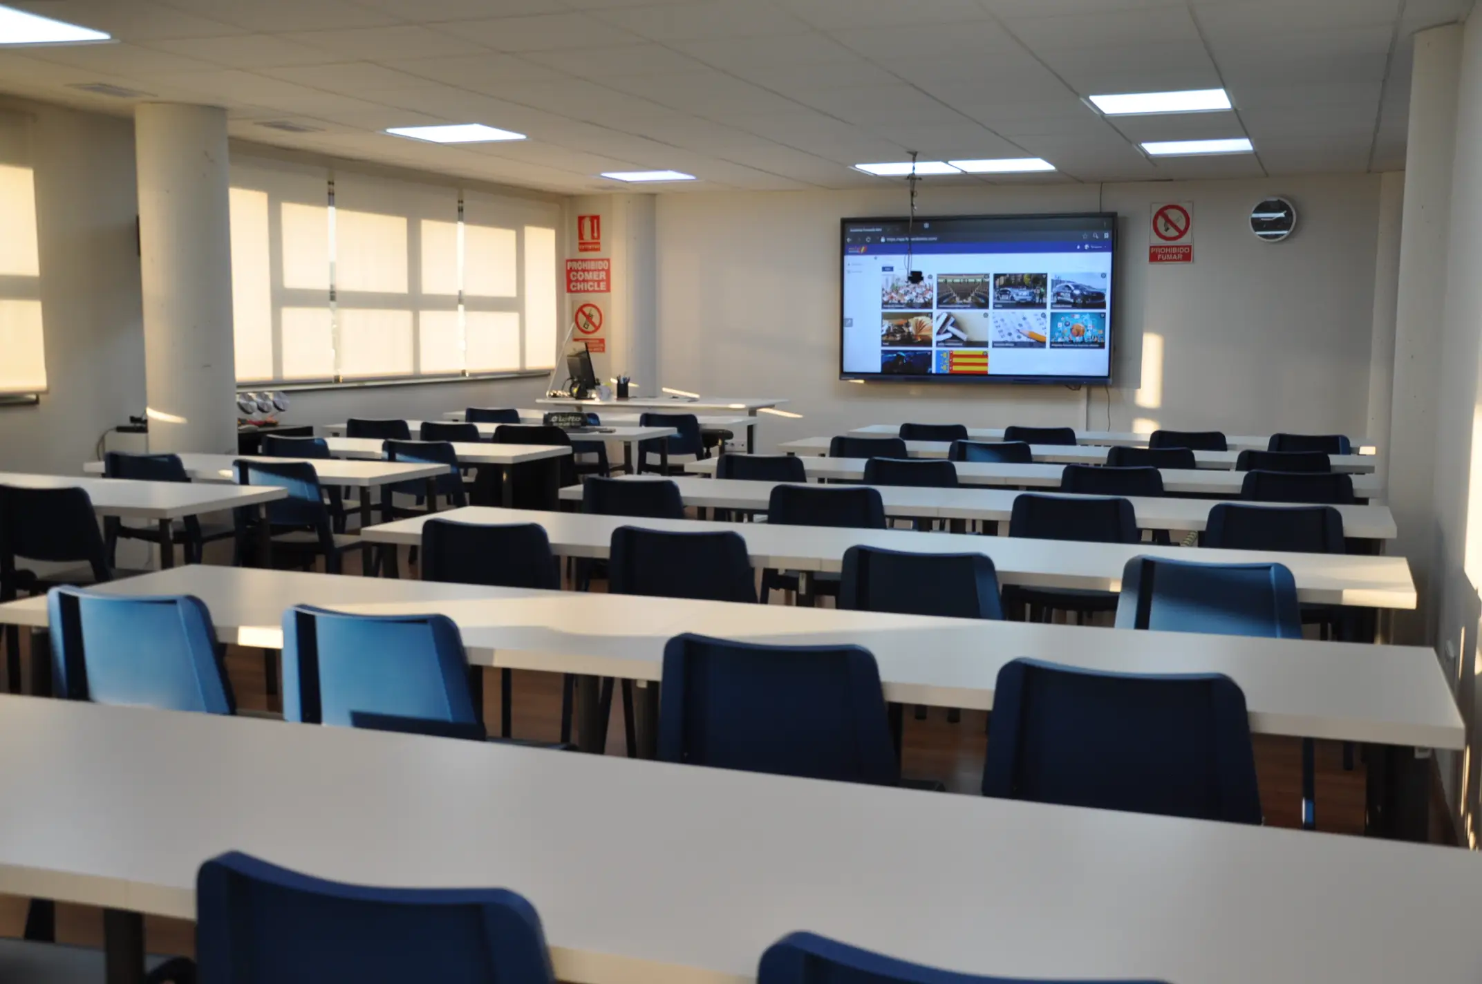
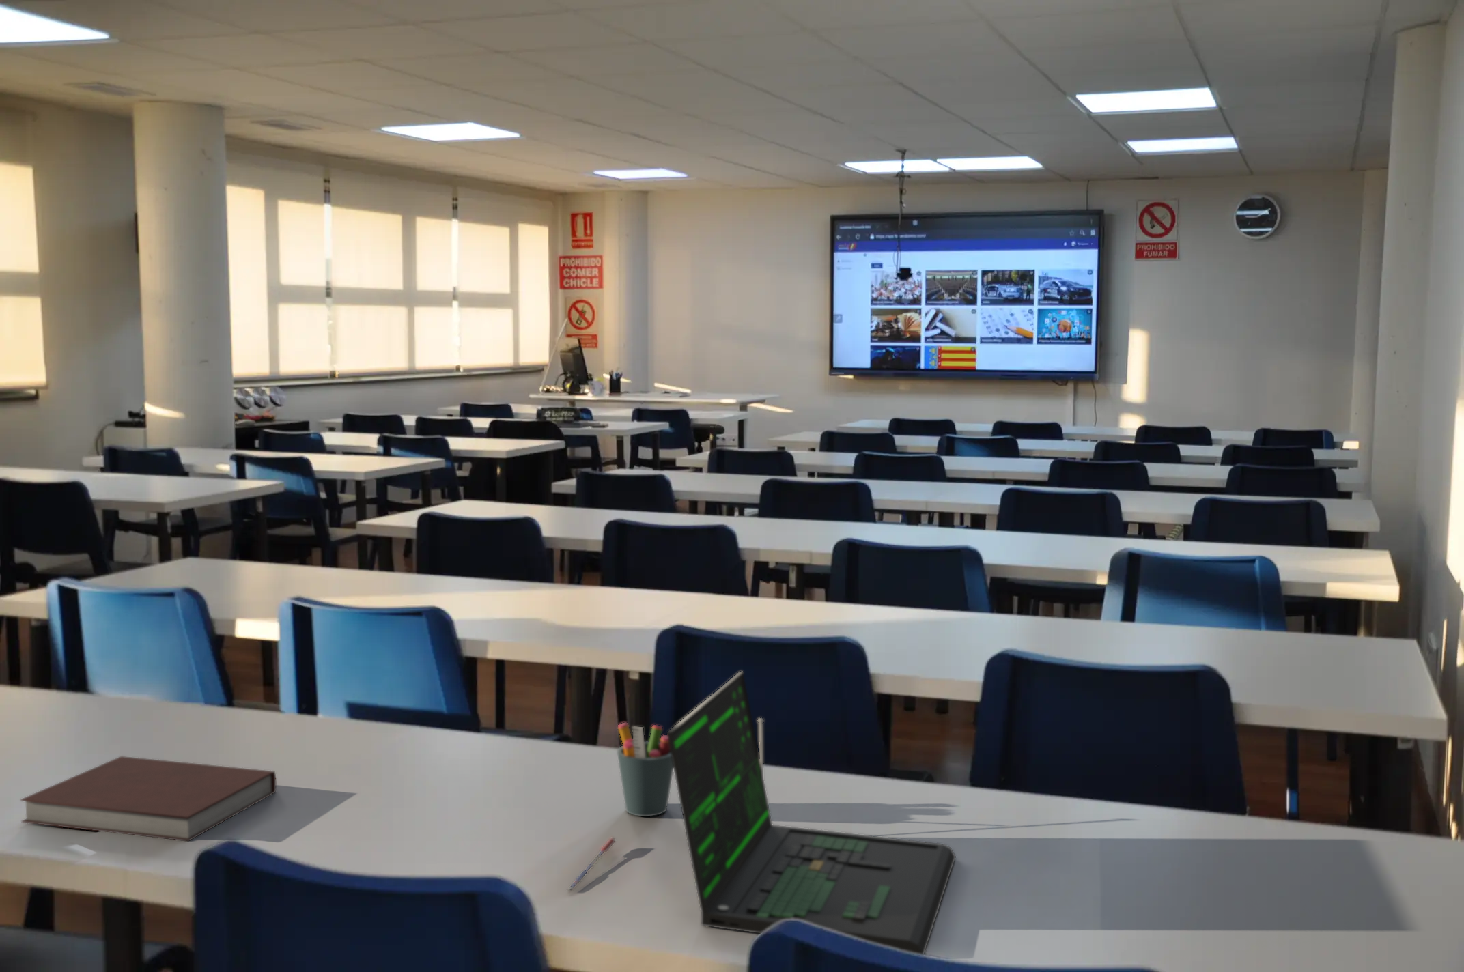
+ laptop [666,672,957,957]
+ pen holder [616,722,674,817]
+ notebook [20,756,277,842]
+ pen [564,836,616,892]
